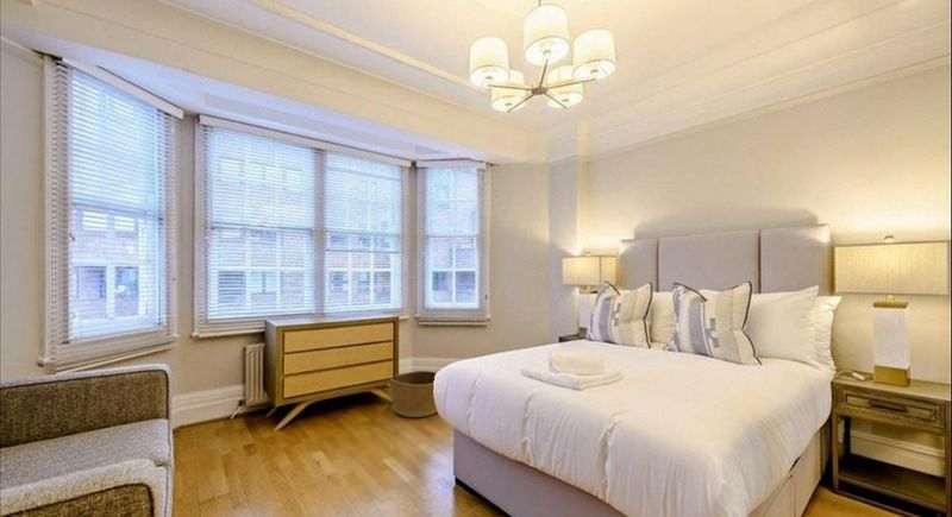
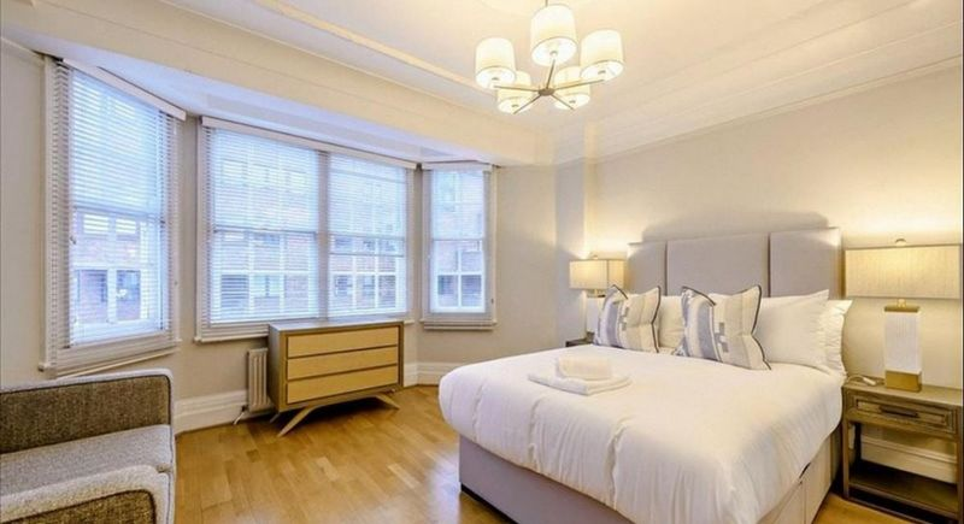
- basket [389,370,438,418]
